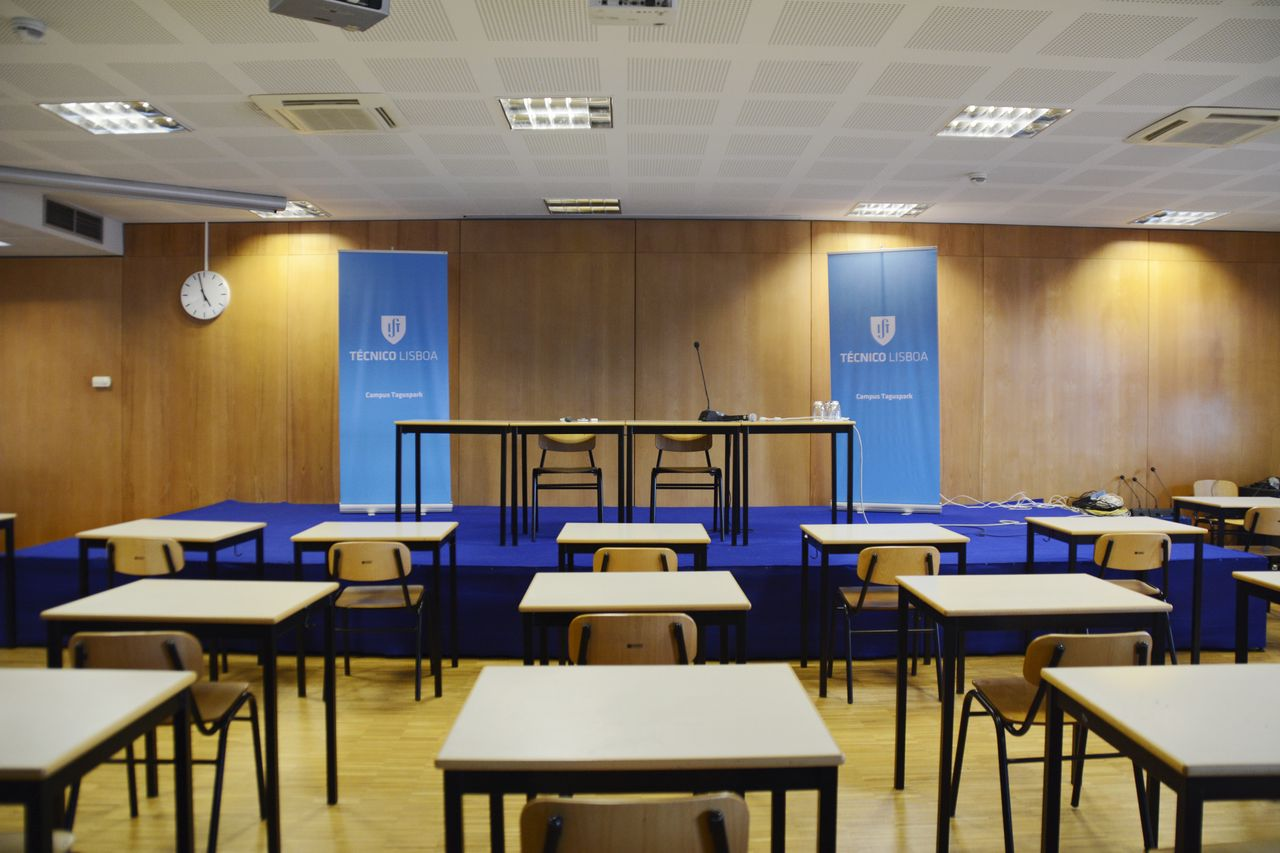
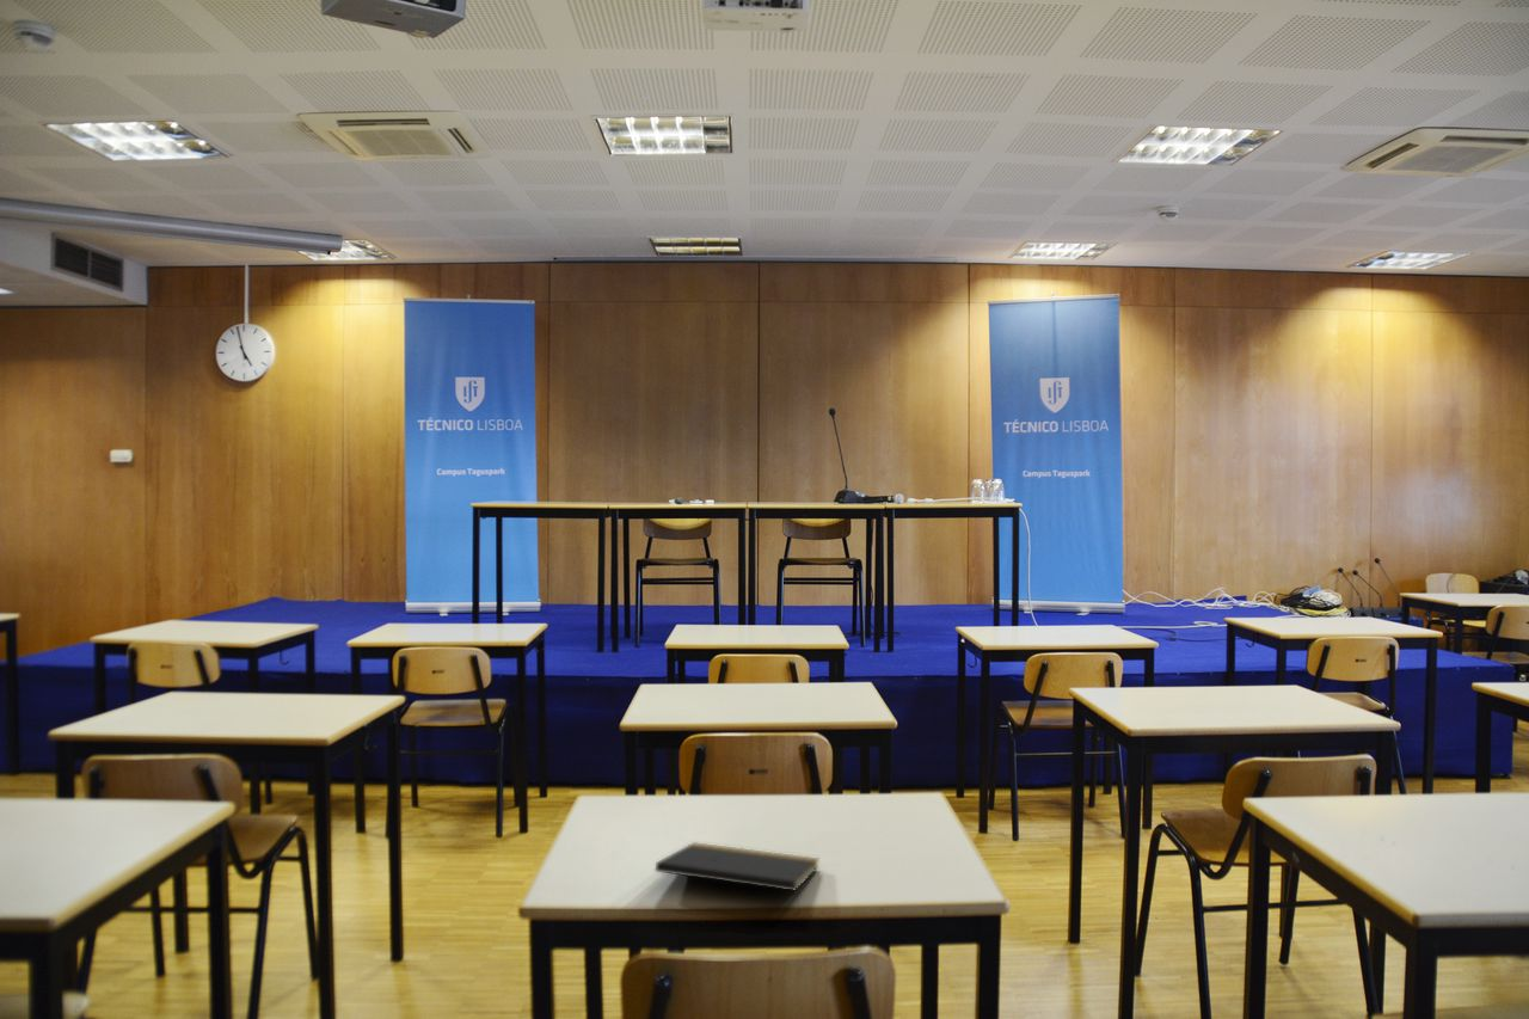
+ notepad [655,841,821,913]
